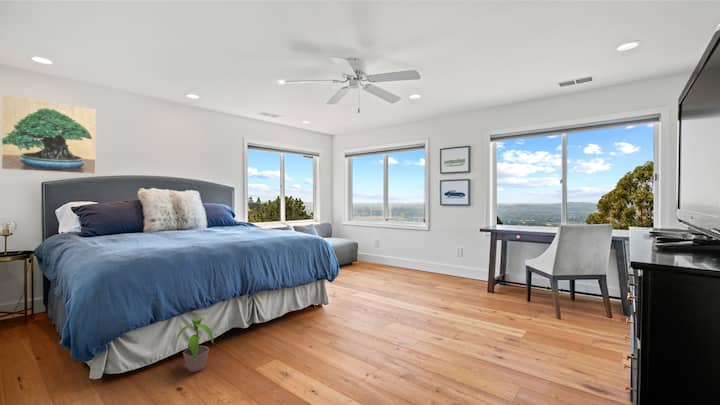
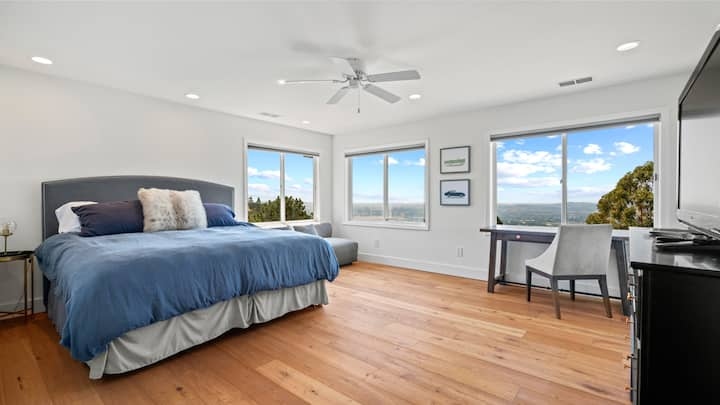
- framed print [0,93,97,175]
- potted plant [174,317,214,373]
